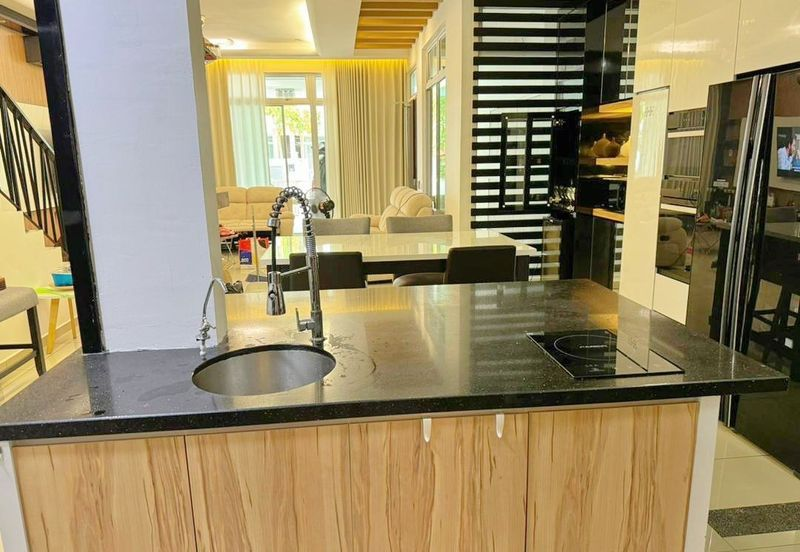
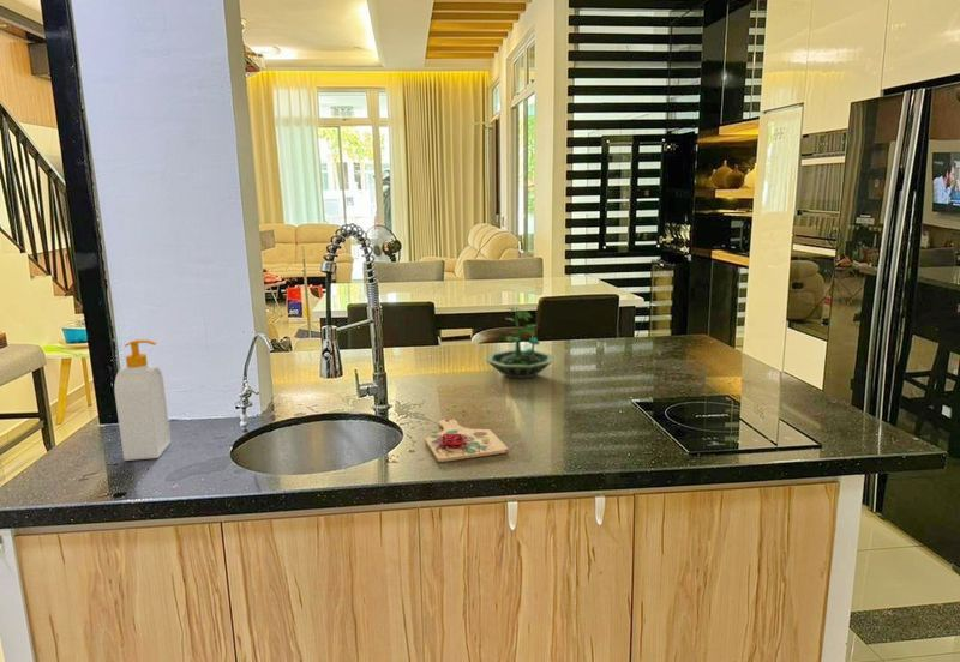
+ cutting board [424,417,509,463]
+ soap bottle [113,338,172,462]
+ terrarium [485,307,554,380]
